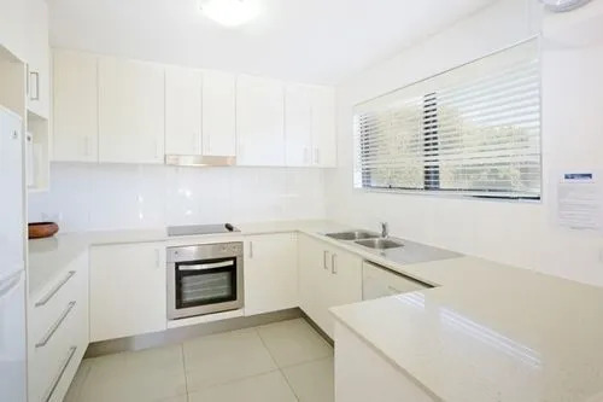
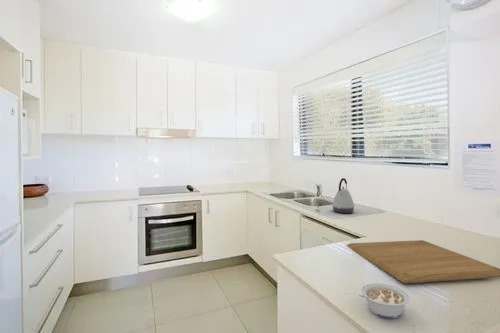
+ legume [358,282,410,319]
+ chopping board [345,239,500,284]
+ kettle [331,177,356,214]
